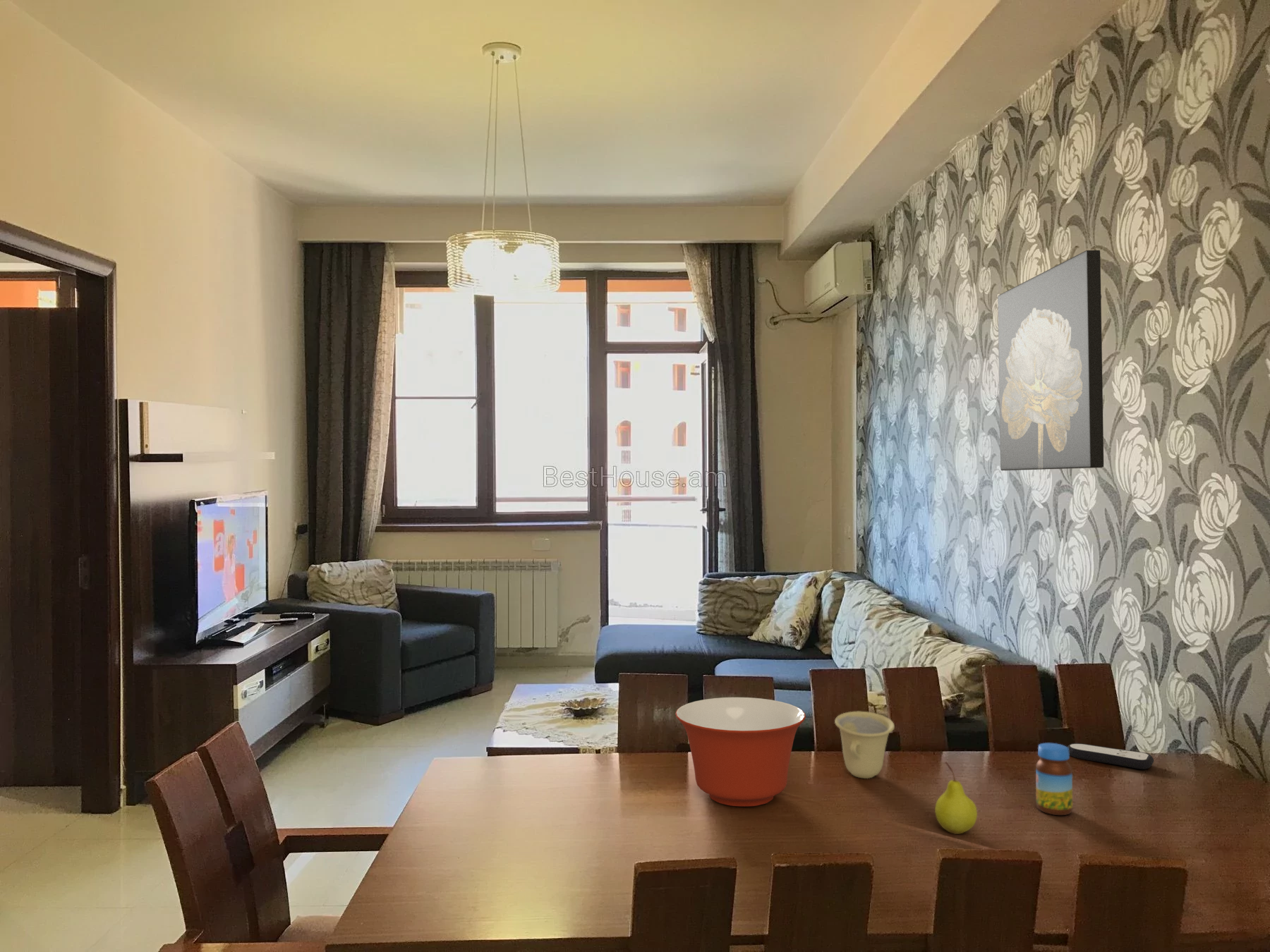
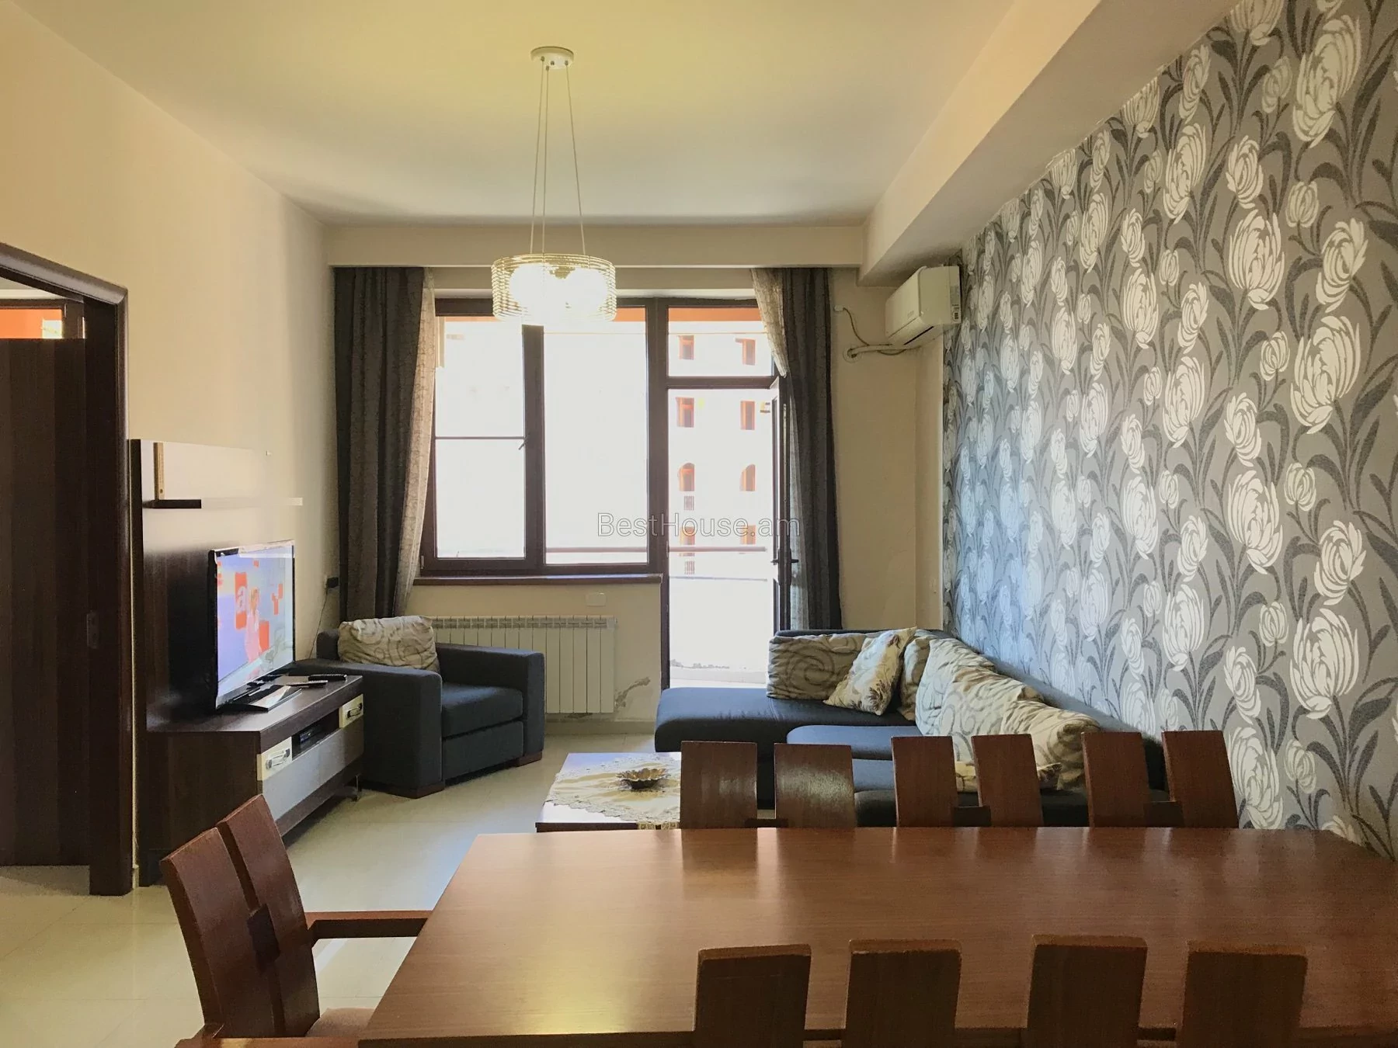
- mixing bowl [675,697,806,807]
- cup [834,711,895,779]
- jar [1035,743,1074,816]
- wall art [997,250,1104,471]
- fruit [934,761,978,835]
- remote control [1067,743,1154,770]
